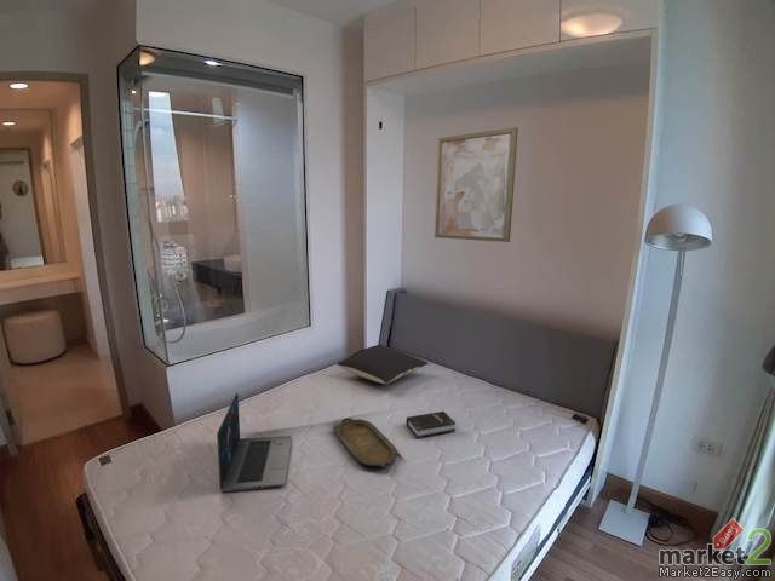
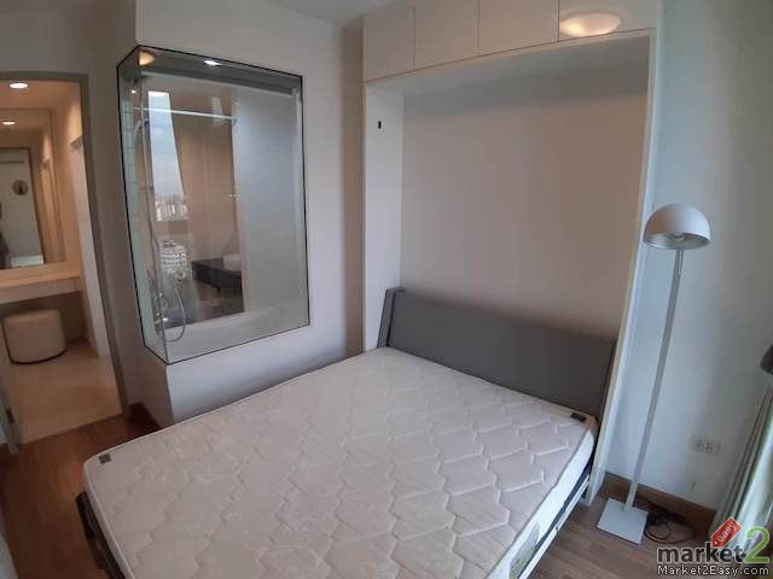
- laptop [216,392,293,493]
- wall art [434,126,519,243]
- hardback book [406,410,457,439]
- serving tray [332,418,398,470]
- pillow [337,344,430,385]
